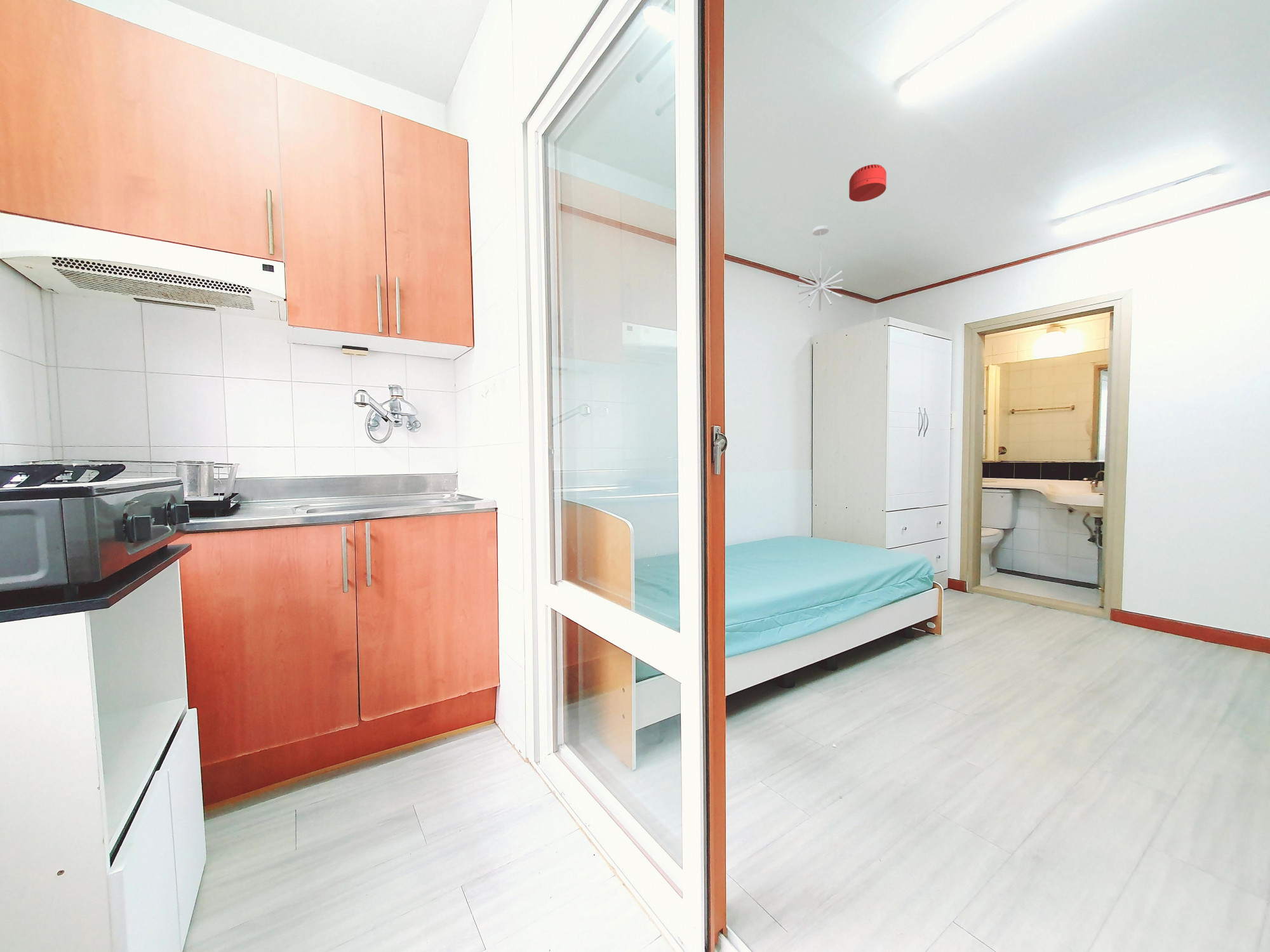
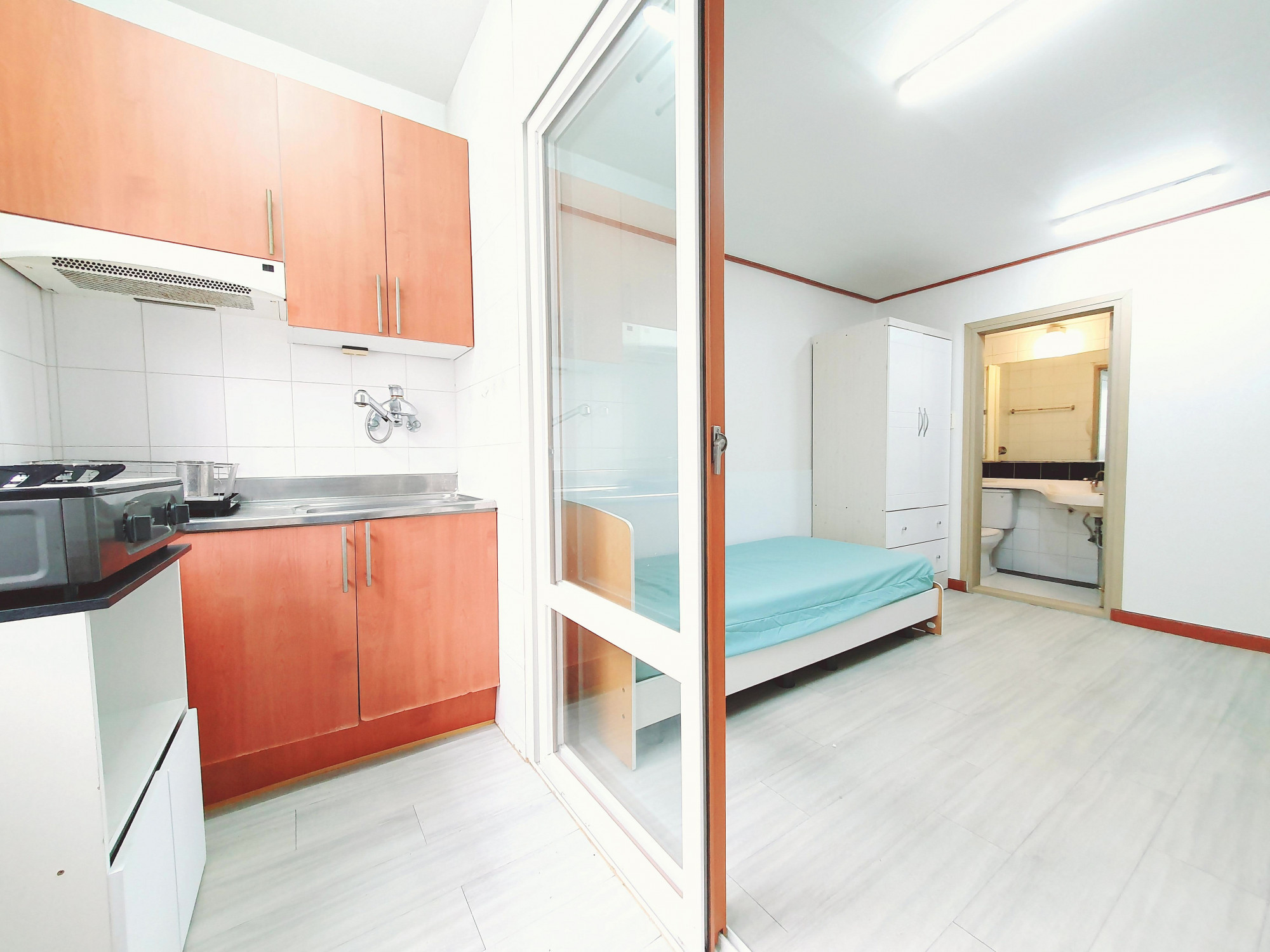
- pendant light [797,225,844,312]
- smoke detector [848,164,887,202]
